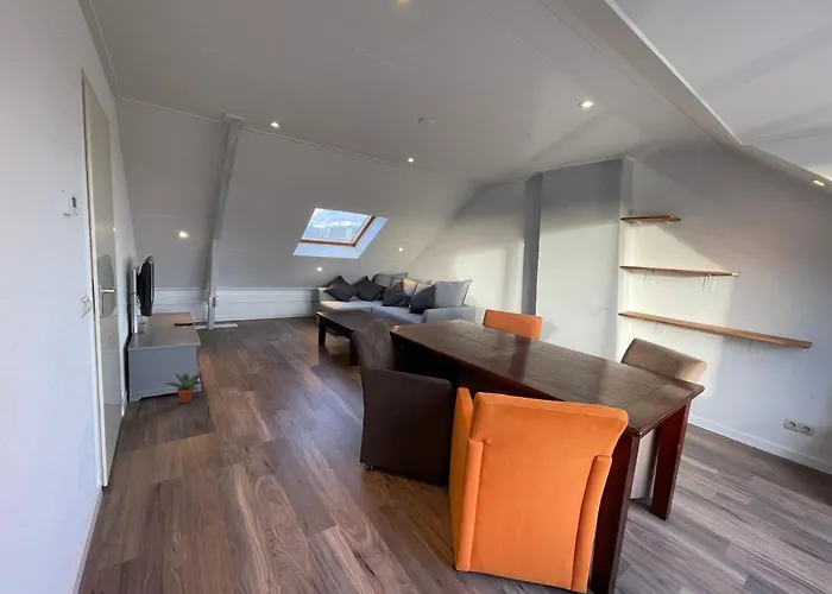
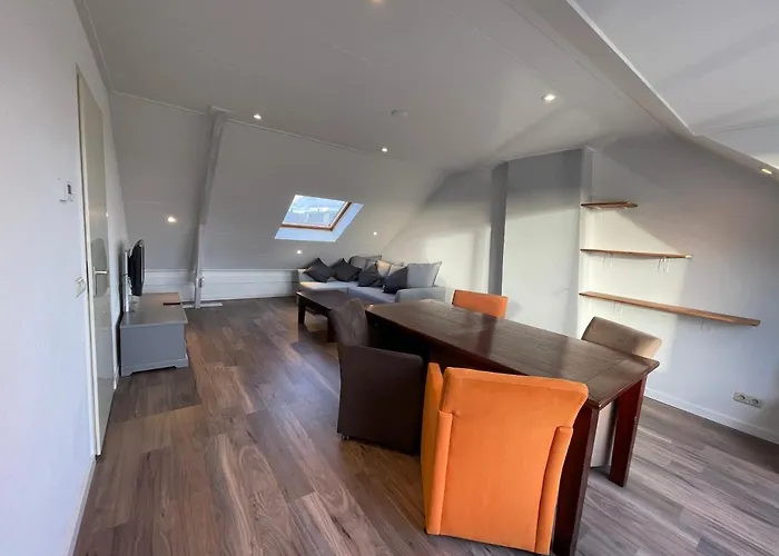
- potted plant [165,372,208,404]
